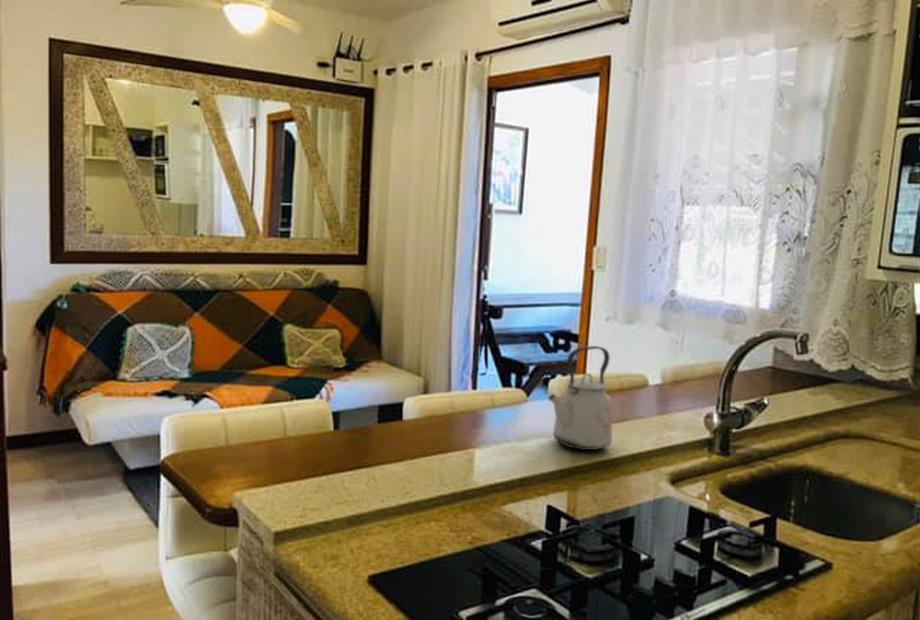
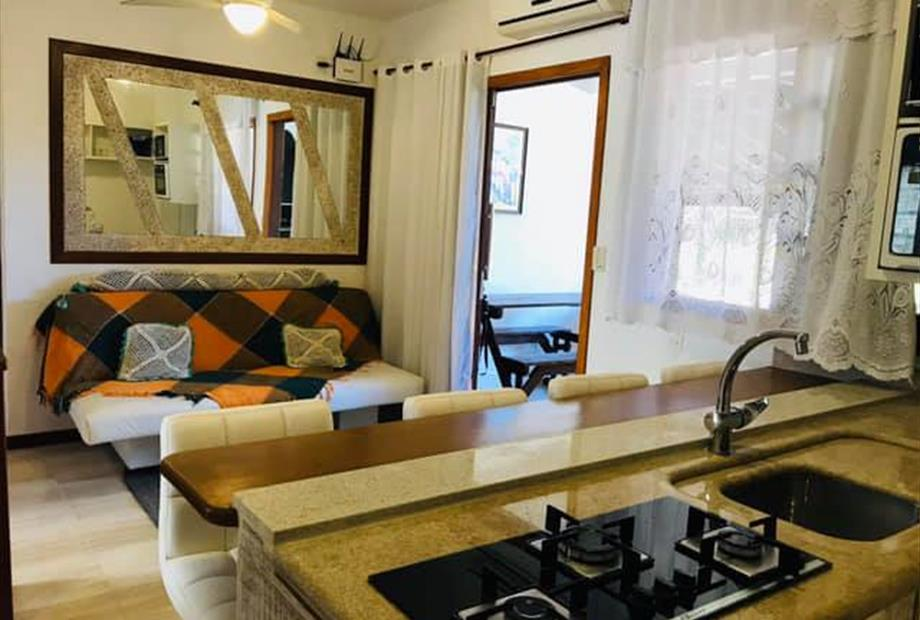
- kettle [548,345,613,451]
